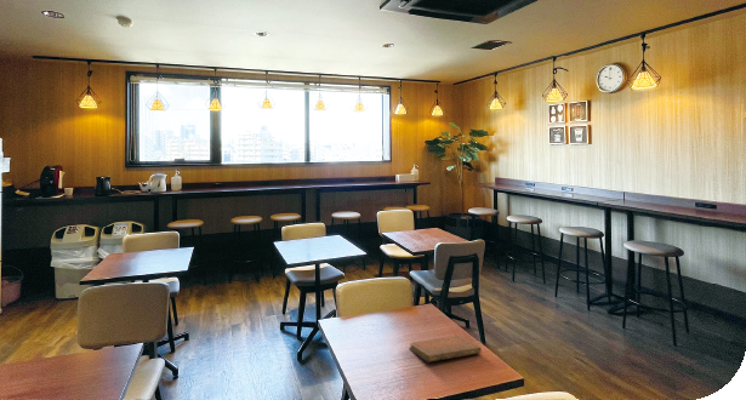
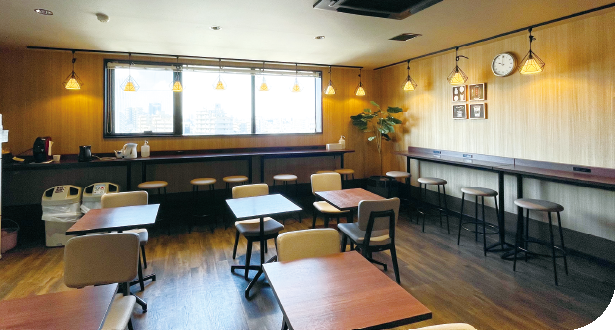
- notebook [408,335,483,364]
